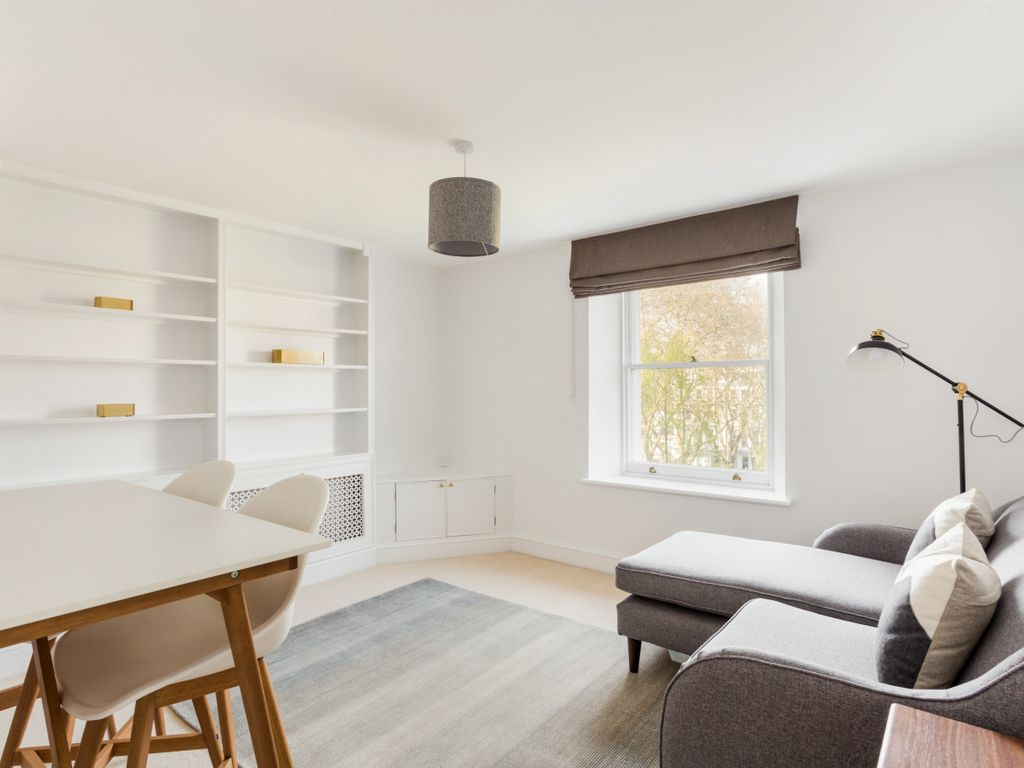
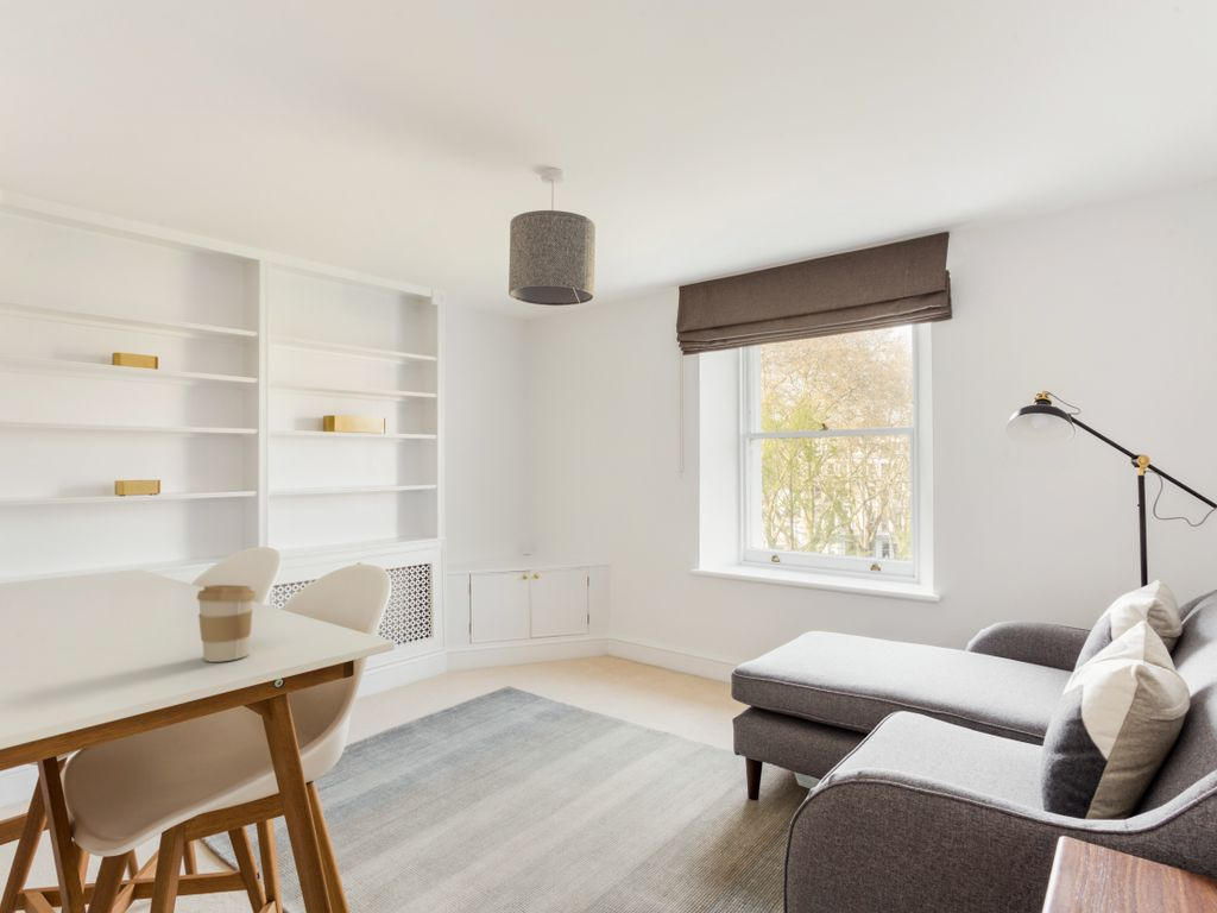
+ coffee cup [196,584,257,663]
